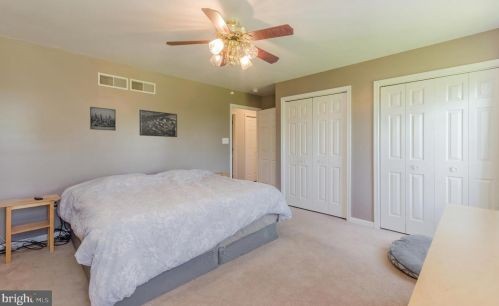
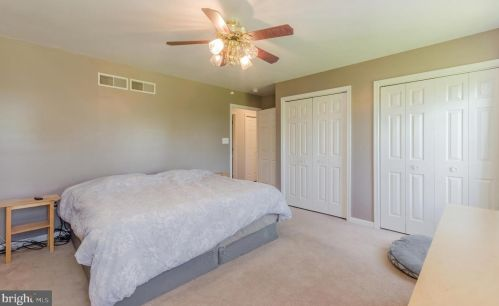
- wall art [89,106,117,132]
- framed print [138,109,178,138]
